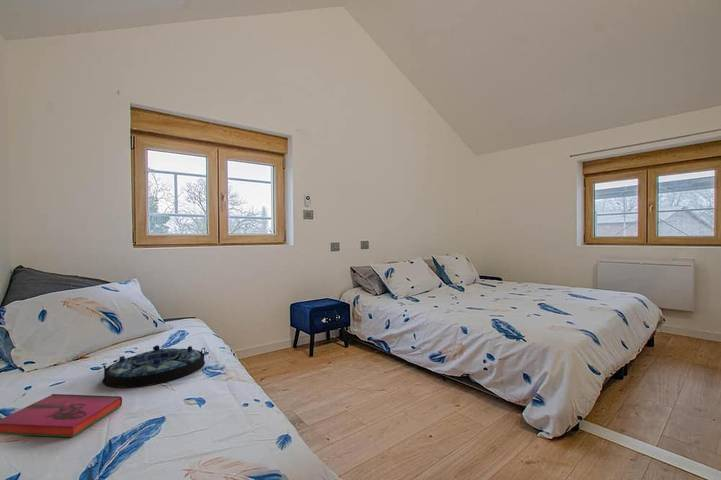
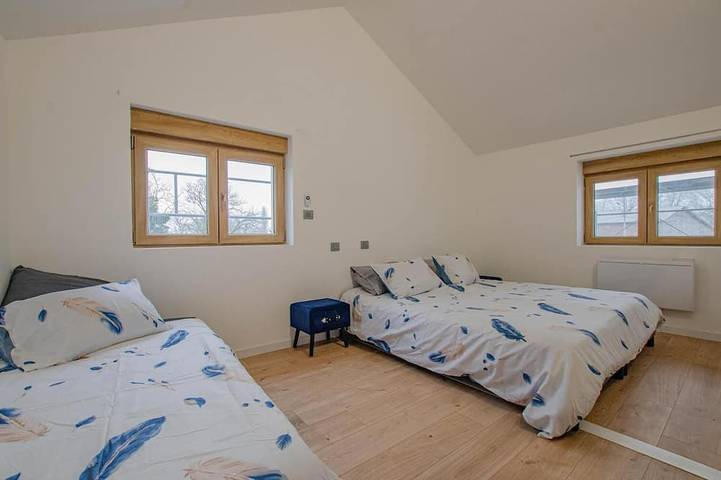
- hardback book [0,393,123,438]
- serving tray [102,344,206,389]
